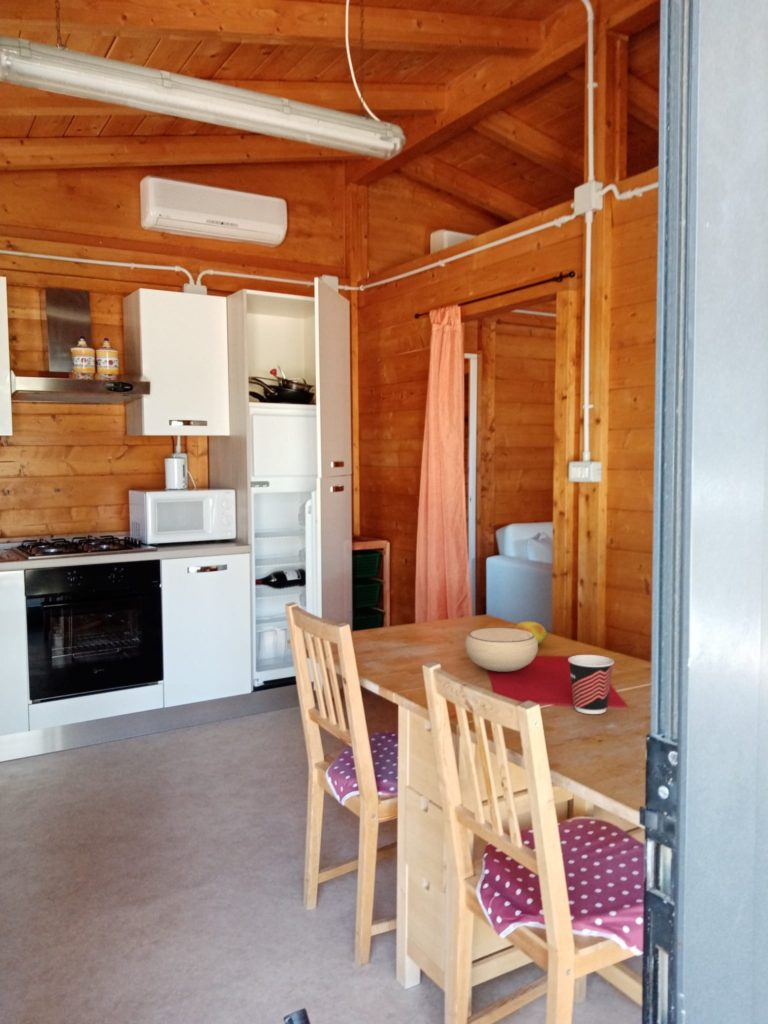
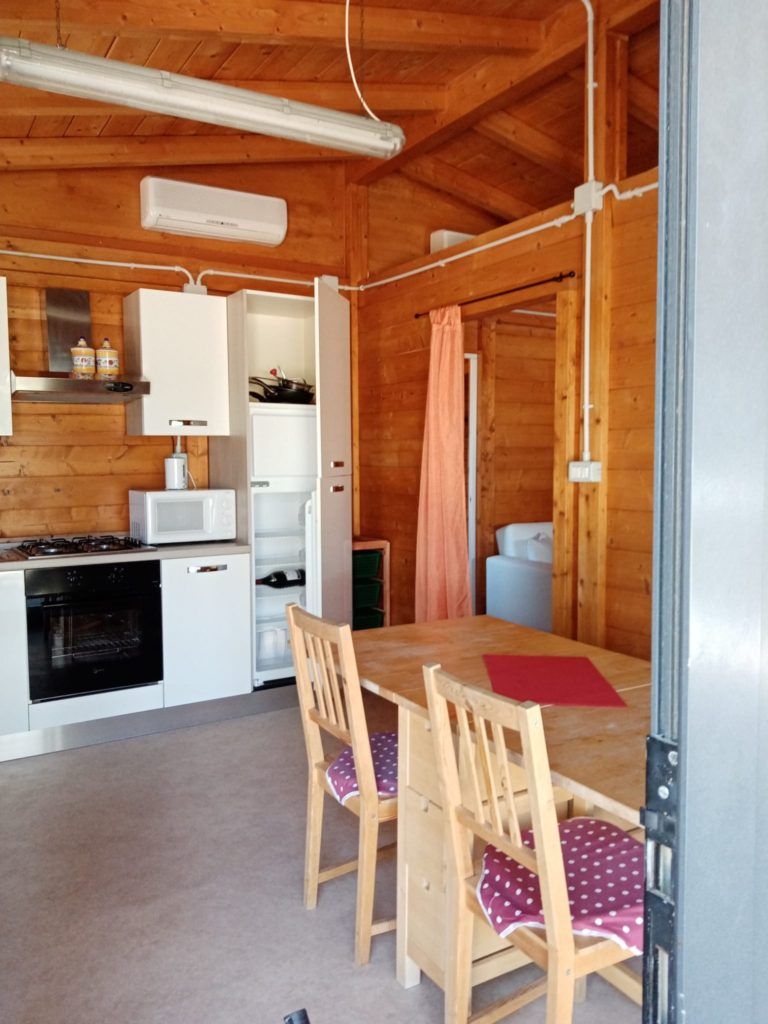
- bowl [464,627,539,672]
- cup [567,654,615,715]
- fruit [513,620,548,644]
